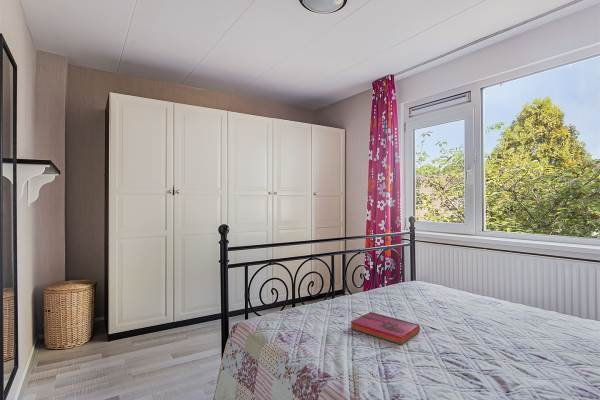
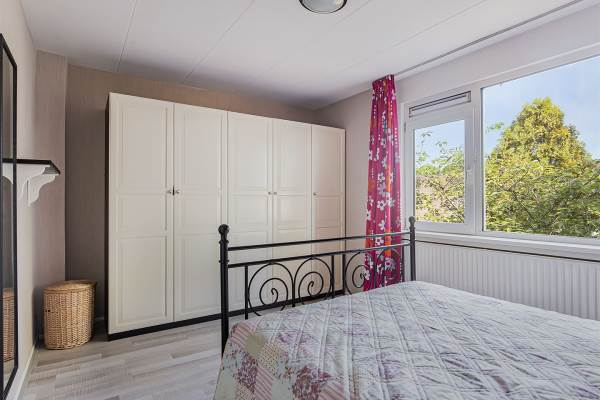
- hardback book [349,311,421,345]
